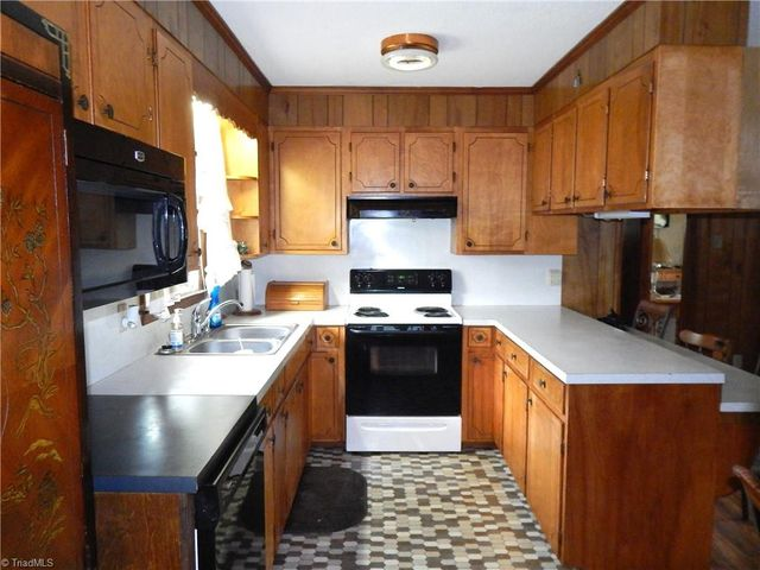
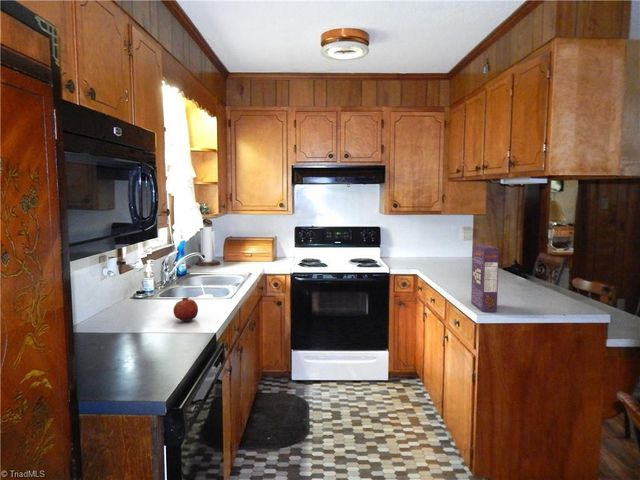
+ cereal box [470,244,500,313]
+ fruit [172,296,199,322]
